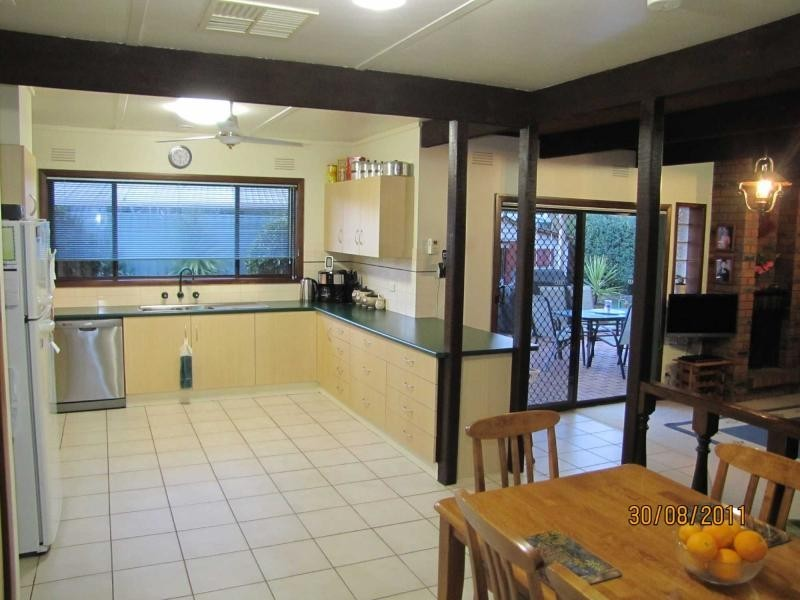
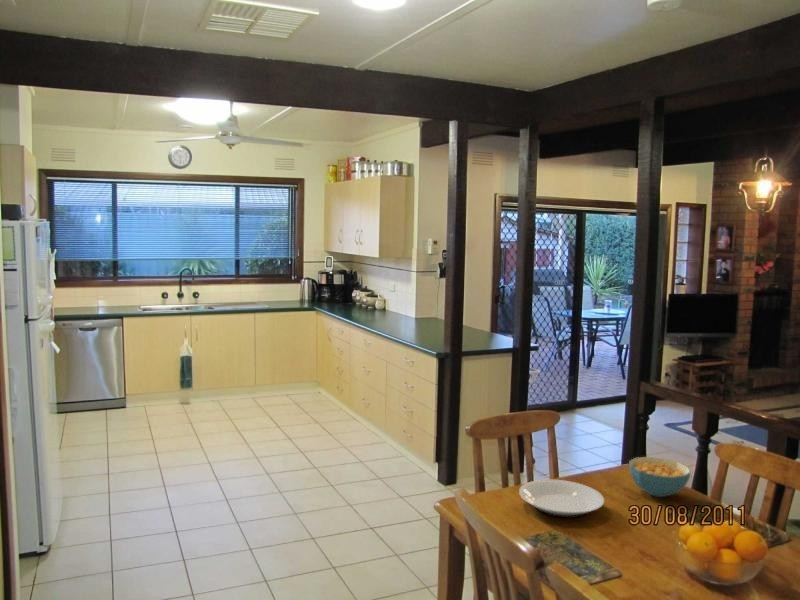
+ cereal bowl [628,456,692,498]
+ plate [518,479,605,519]
